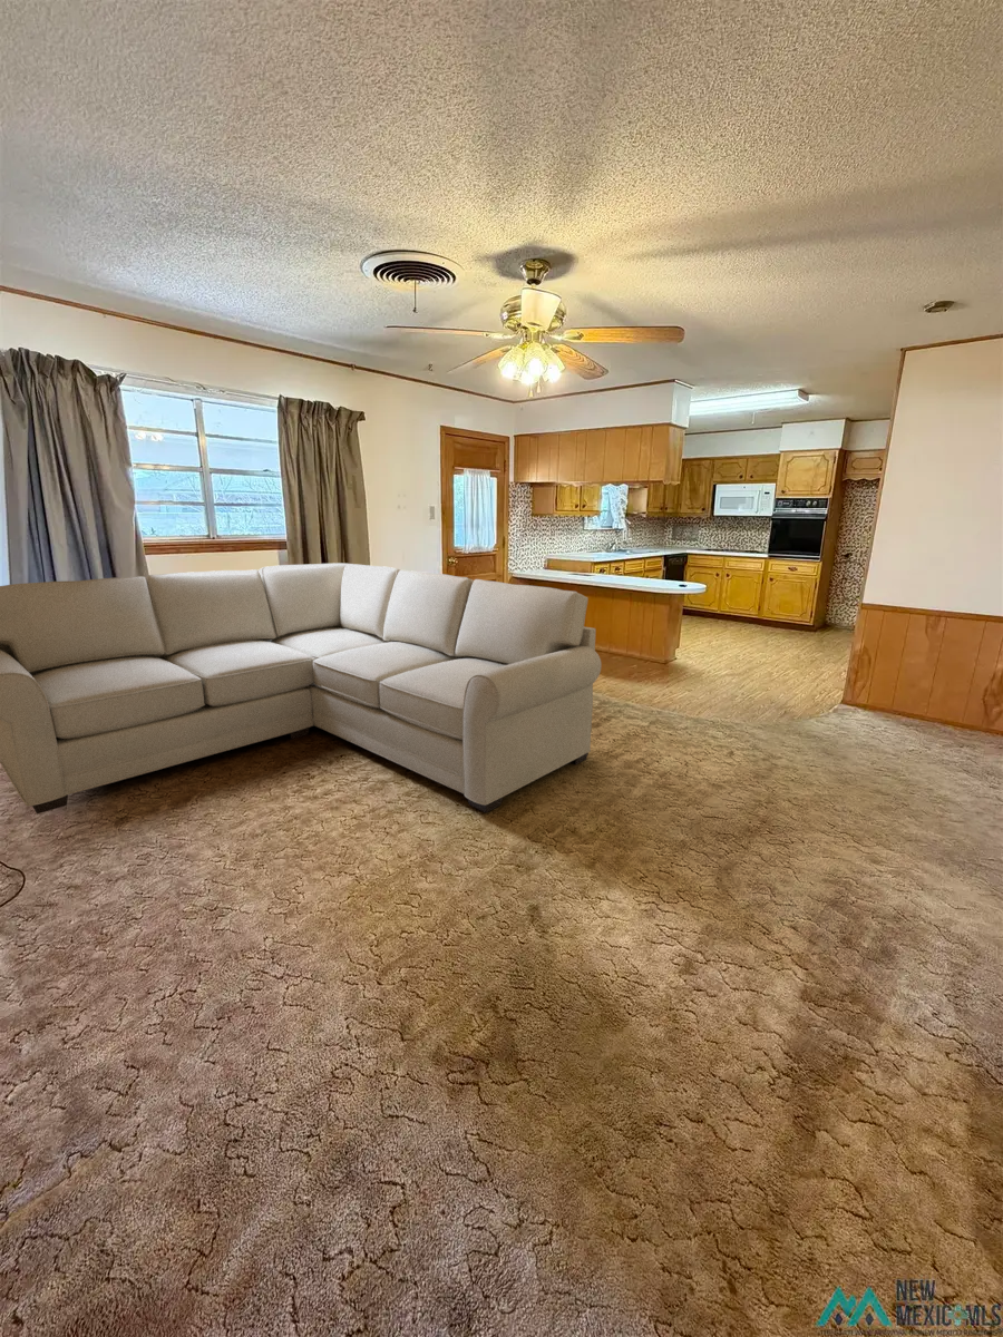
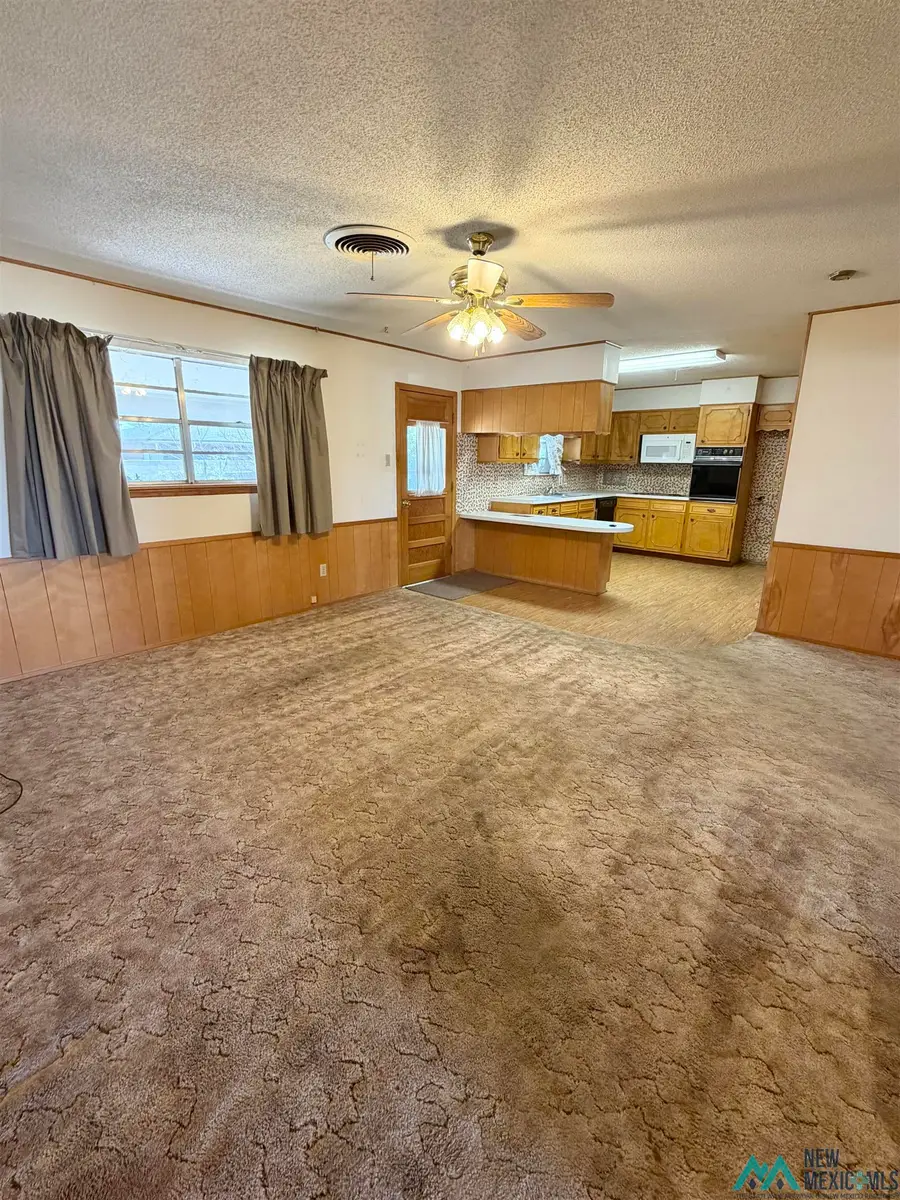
- sofa [0,562,603,814]
